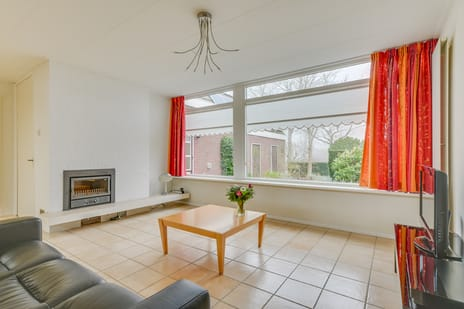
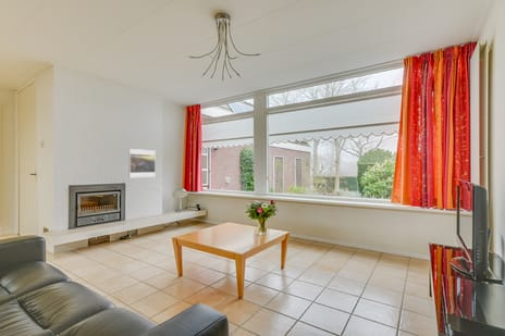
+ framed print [128,148,157,178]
